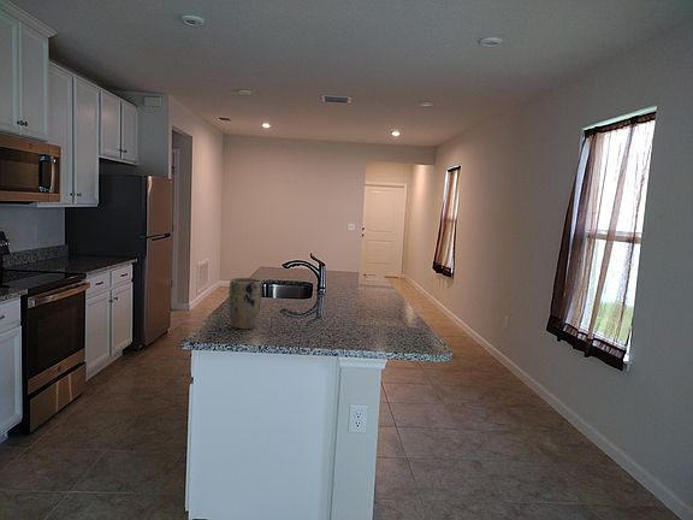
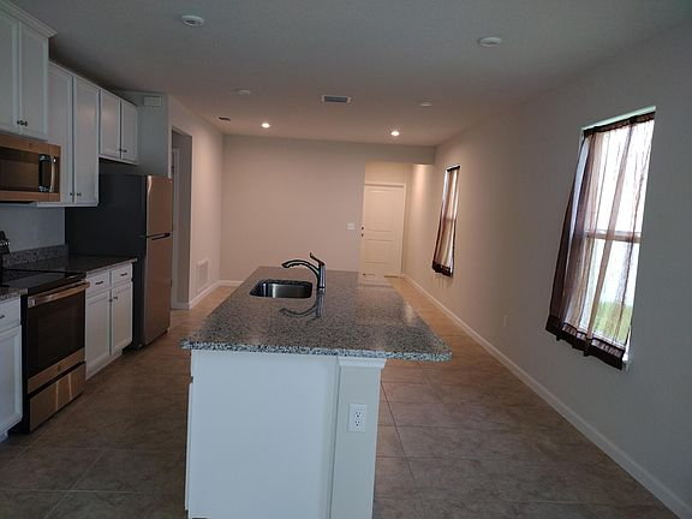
- plant pot [227,277,263,330]
